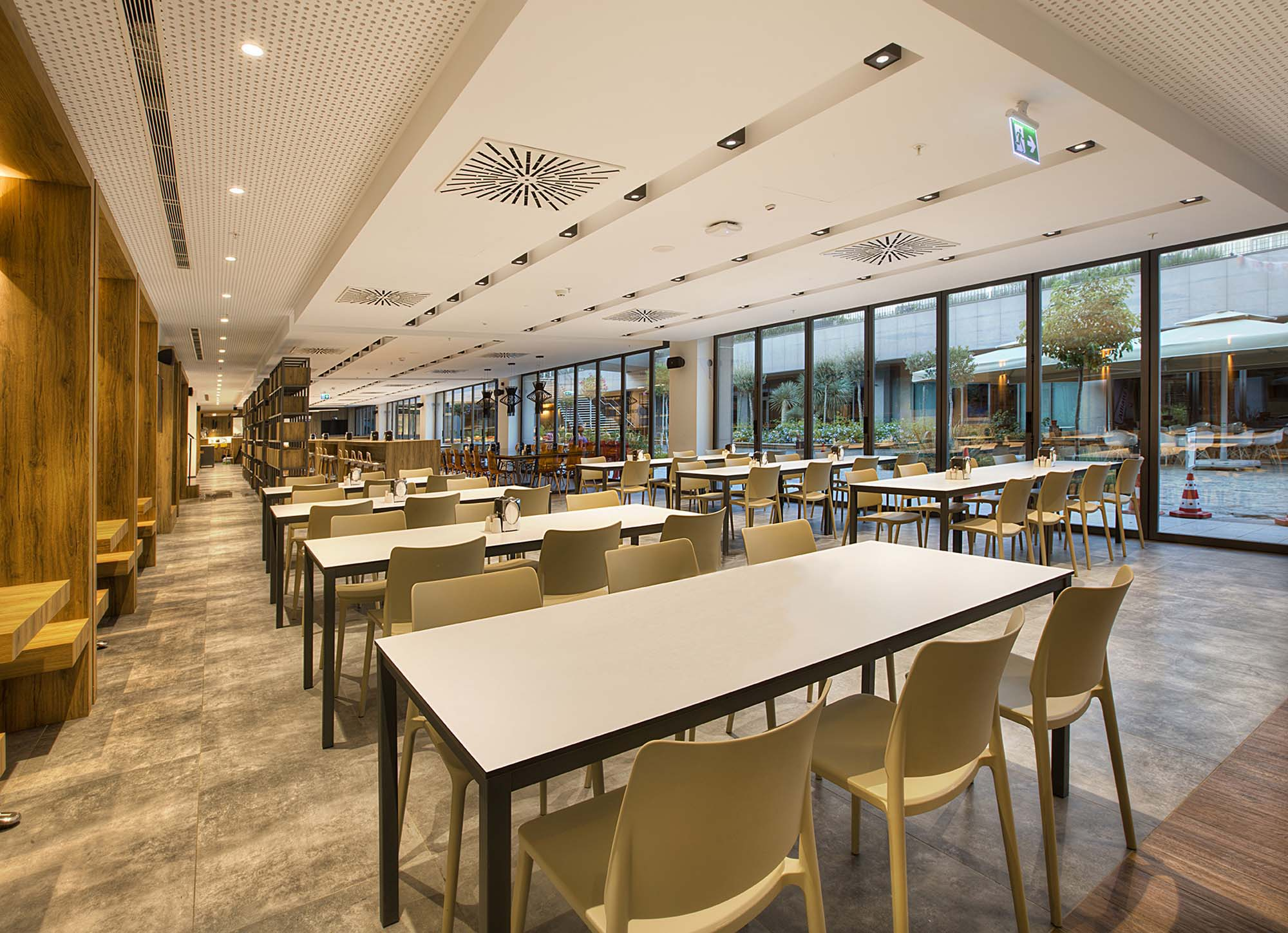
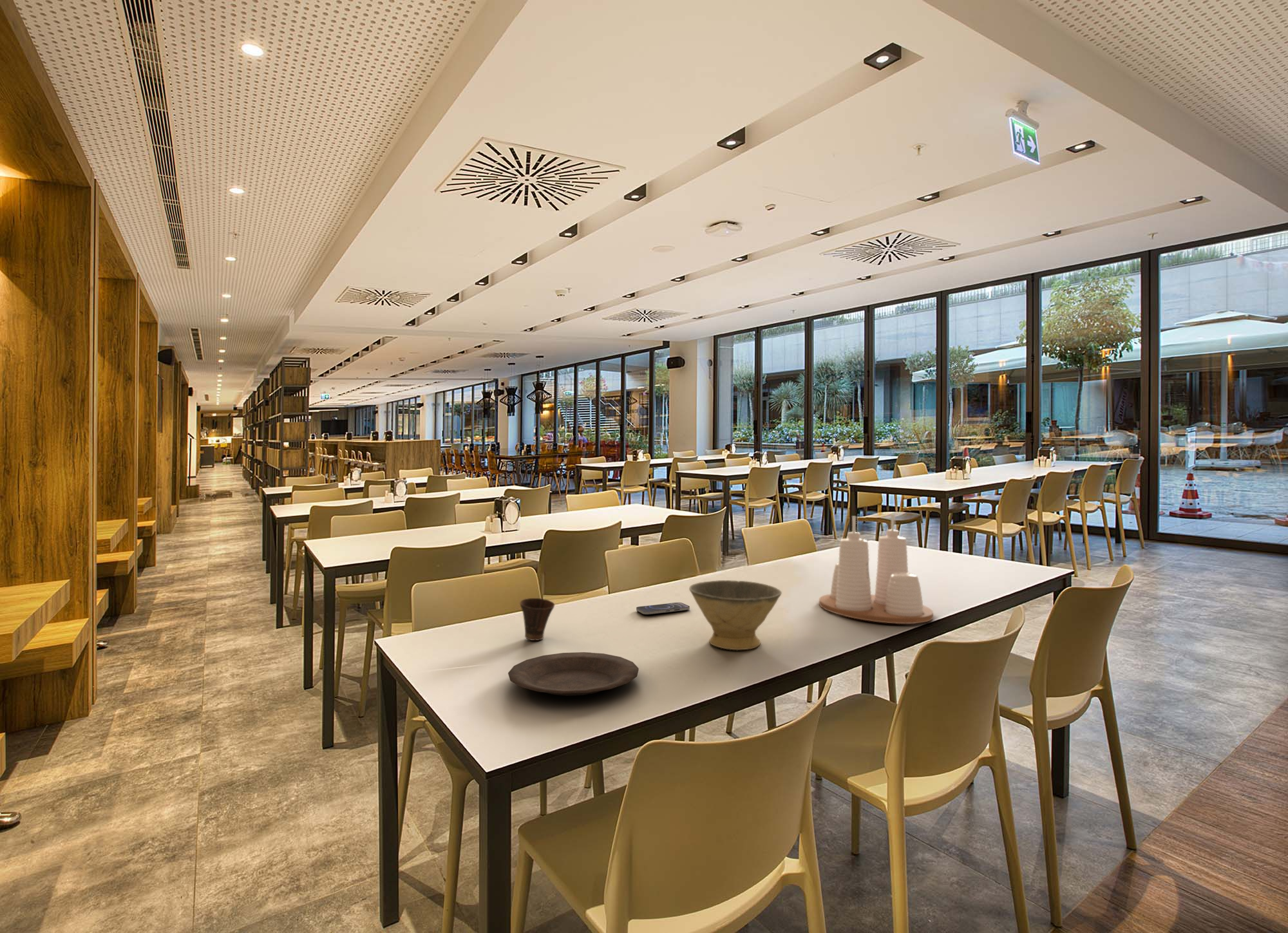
+ condiment set [819,514,934,625]
+ bowl [688,580,782,651]
+ cup [519,598,555,641]
+ plate [507,652,639,697]
+ smartphone [636,602,690,615]
